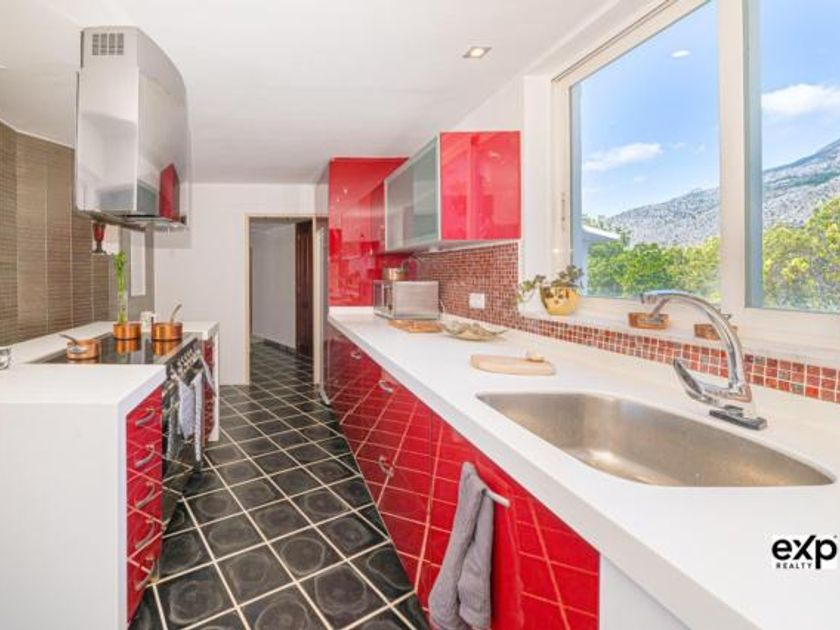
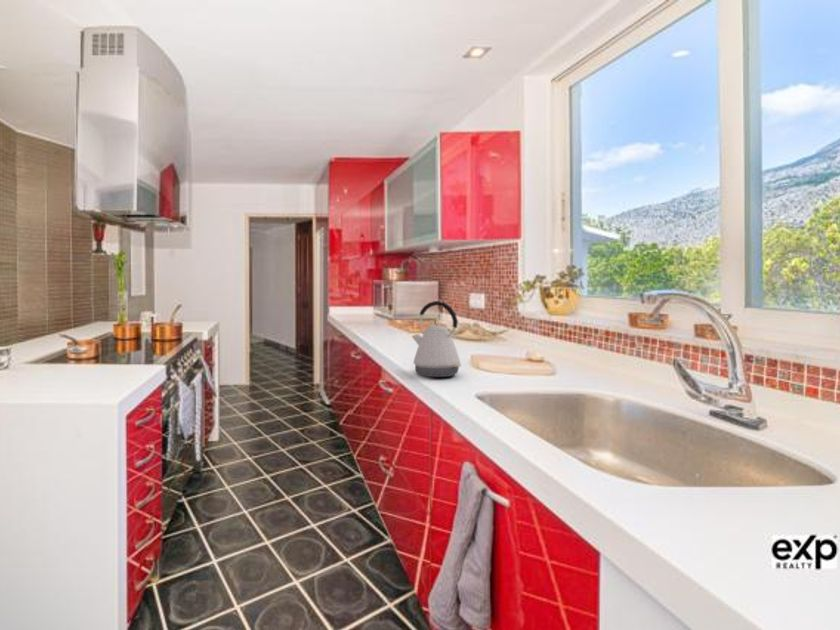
+ kettle [411,300,462,378]
